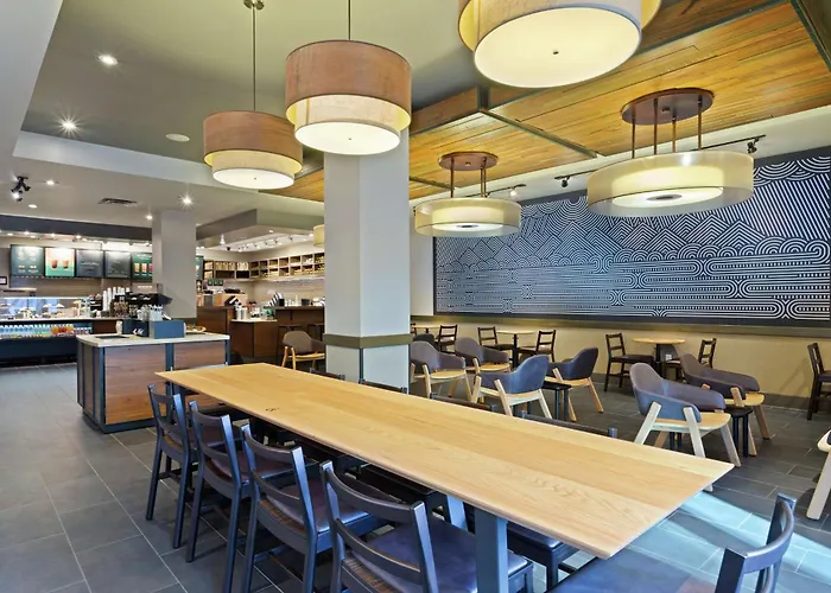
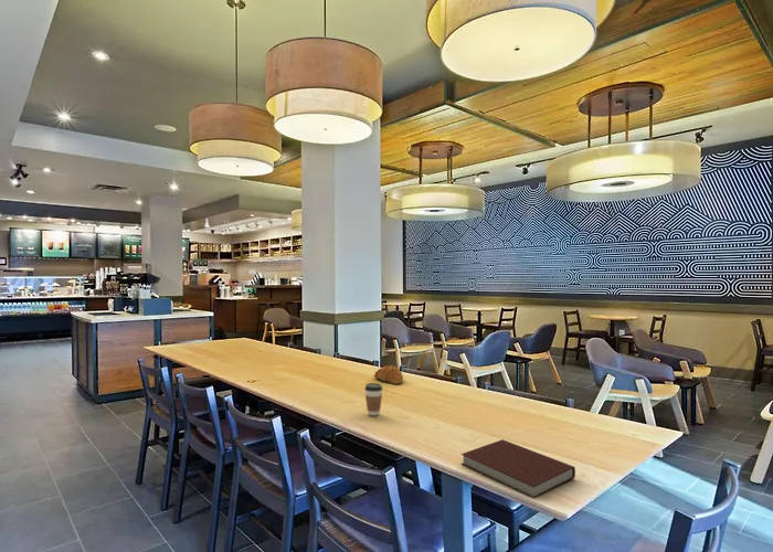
+ notebook [460,438,576,499]
+ coffee cup [363,382,383,417]
+ pastry [373,364,404,385]
